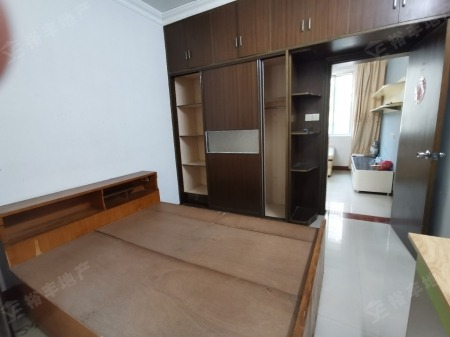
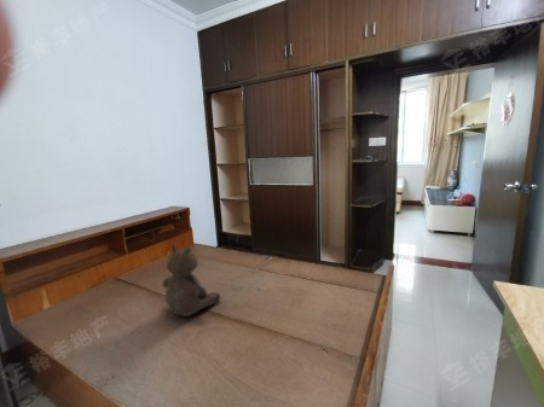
+ teddy bear [161,243,221,318]
